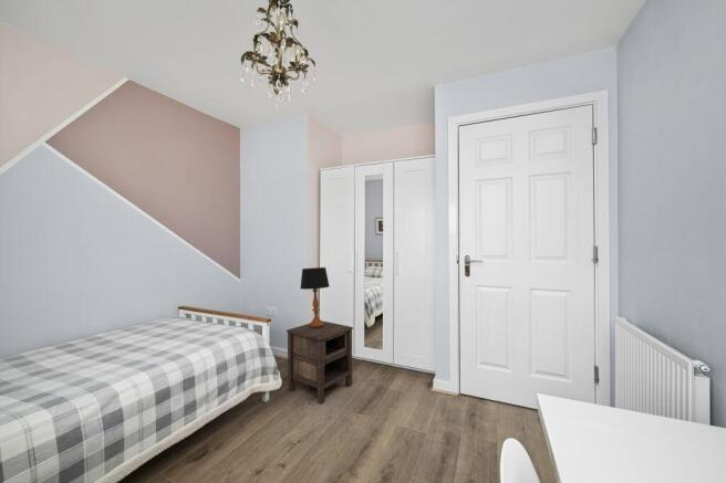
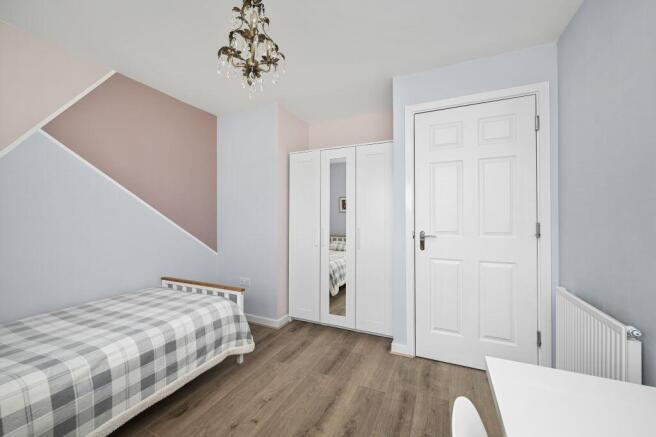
- table lamp [299,266,330,327]
- nightstand [286,319,354,405]
